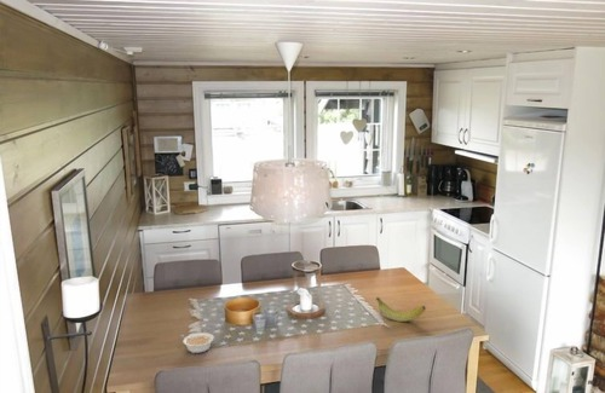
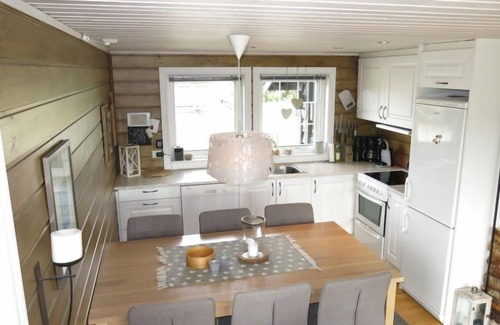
- fruit [375,296,427,323]
- legume [178,331,215,354]
